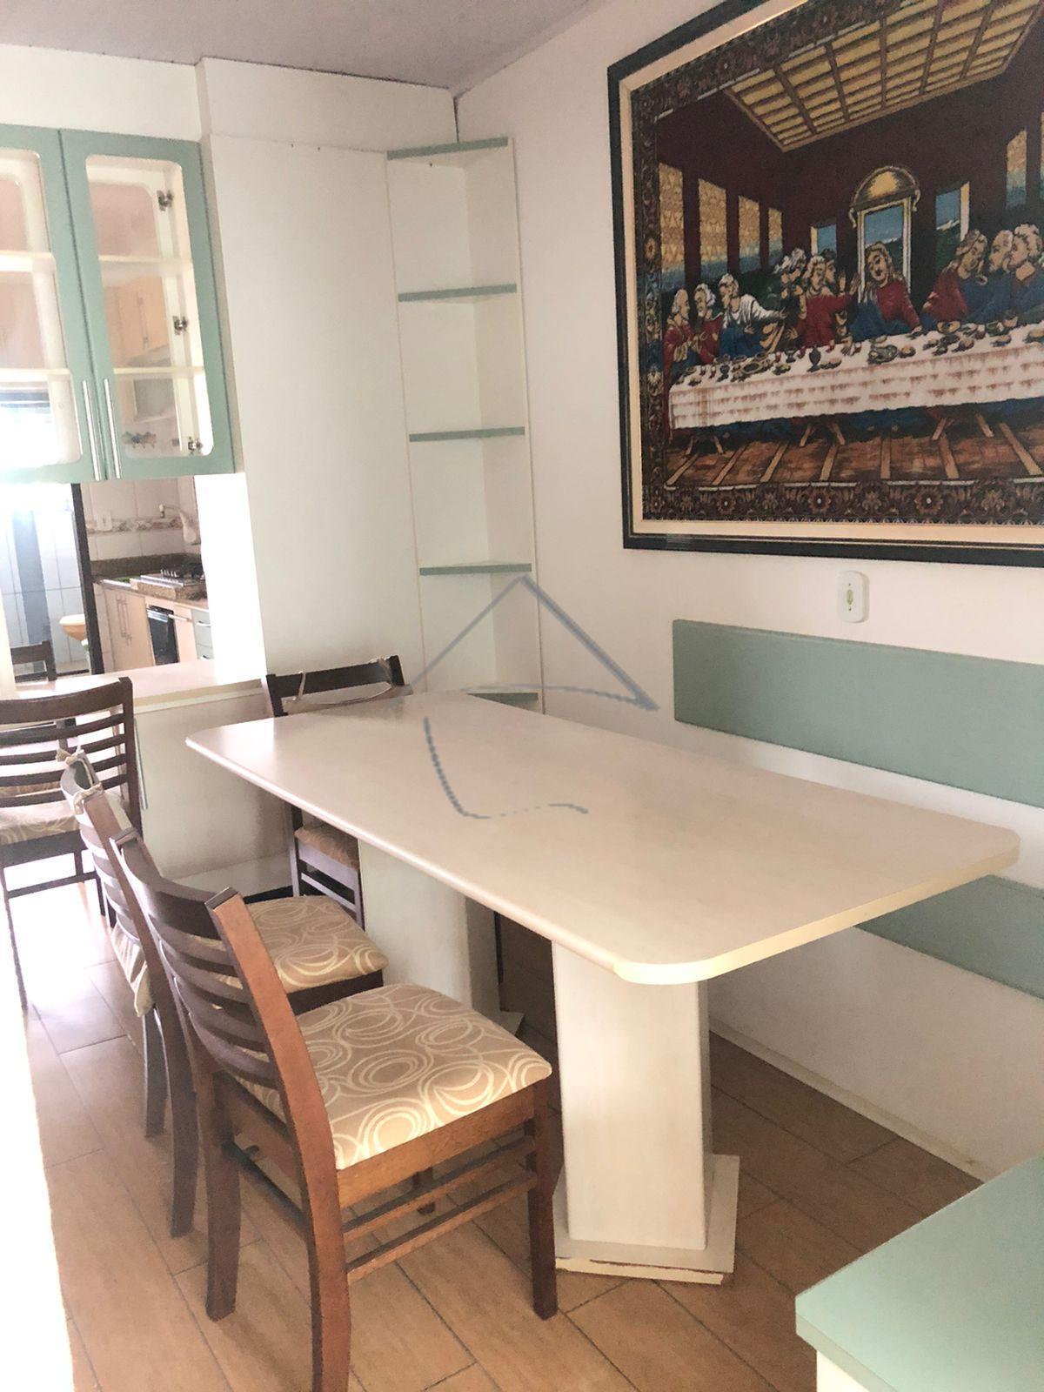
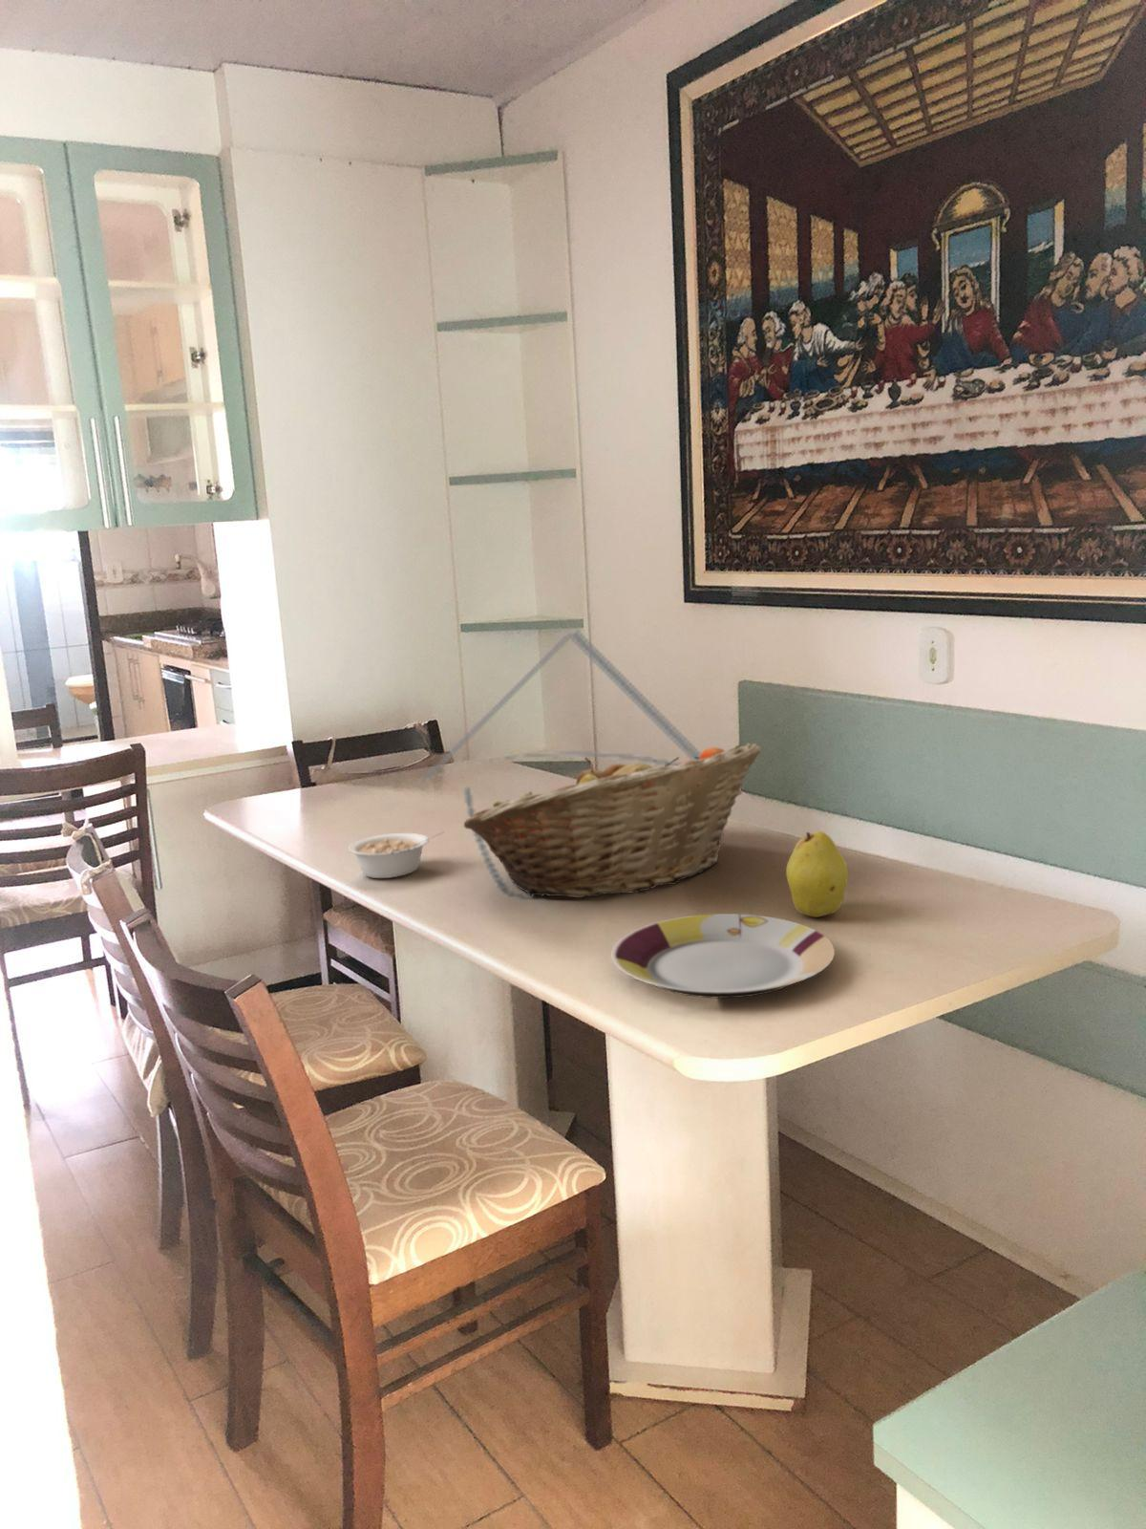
+ plate [610,913,835,998]
+ fruit basket [462,742,762,898]
+ fruit [785,831,849,919]
+ legume [348,831,445,879]
